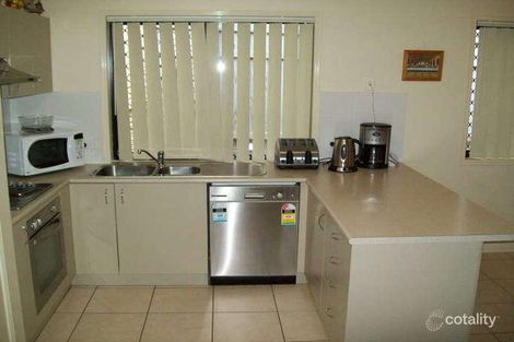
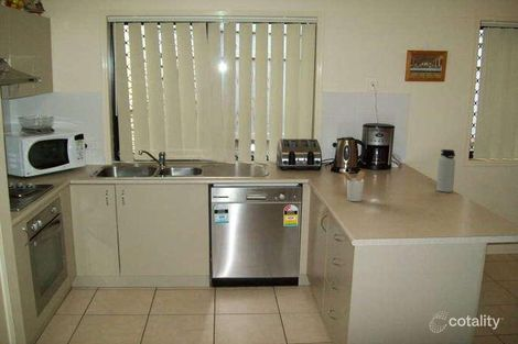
+ water bottle [435,148,456,193]
+ utensil holder [341,170,366,202]
